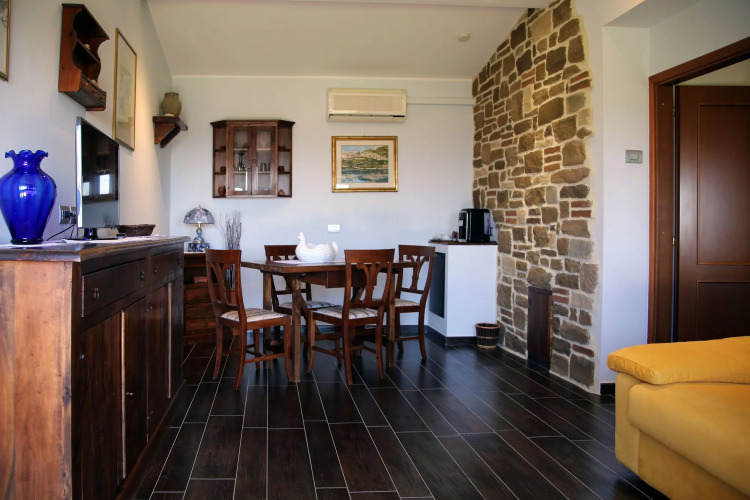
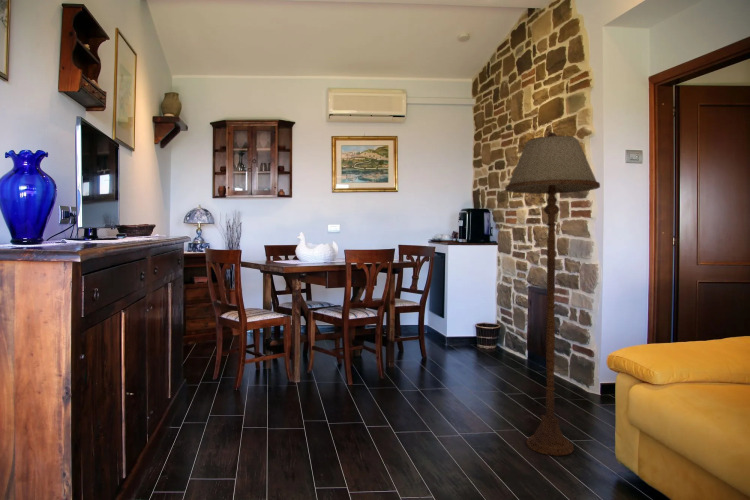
+ floor lamp [504,131,601,457]
